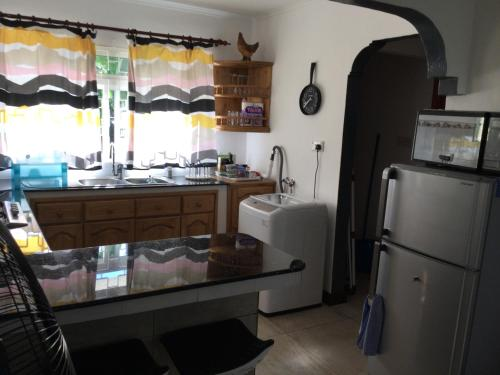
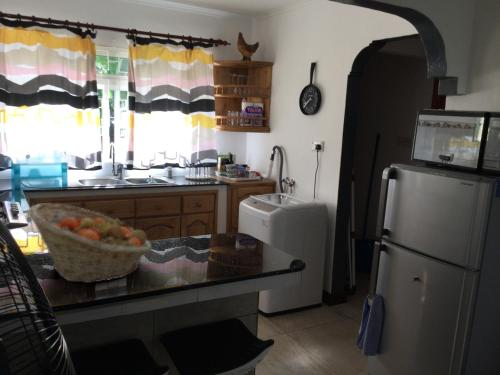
+ fruit basket [27,202,153,284]
